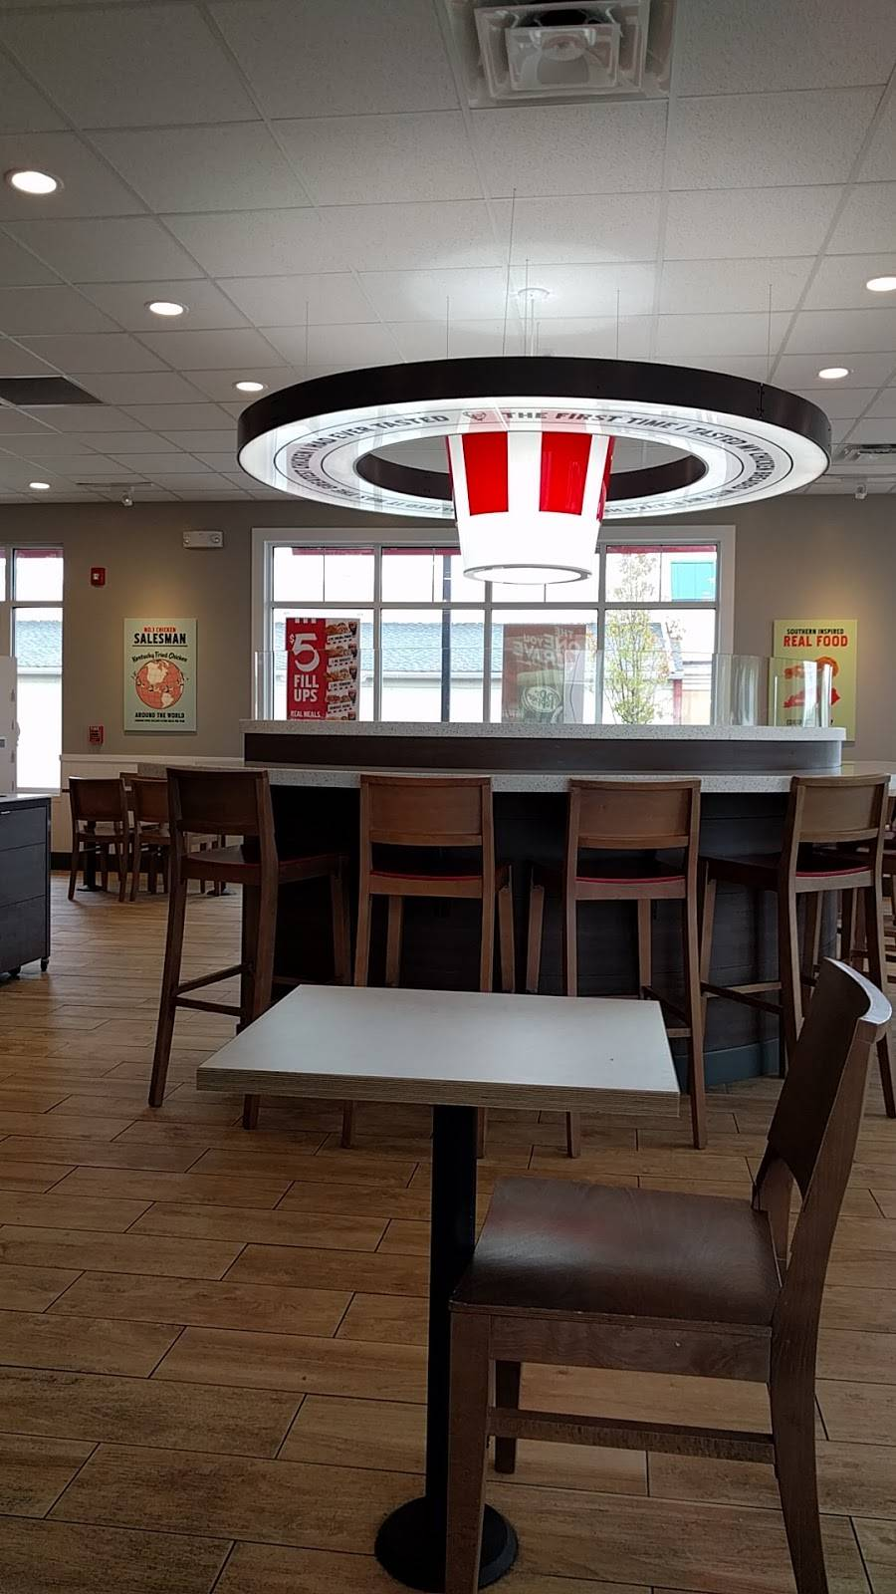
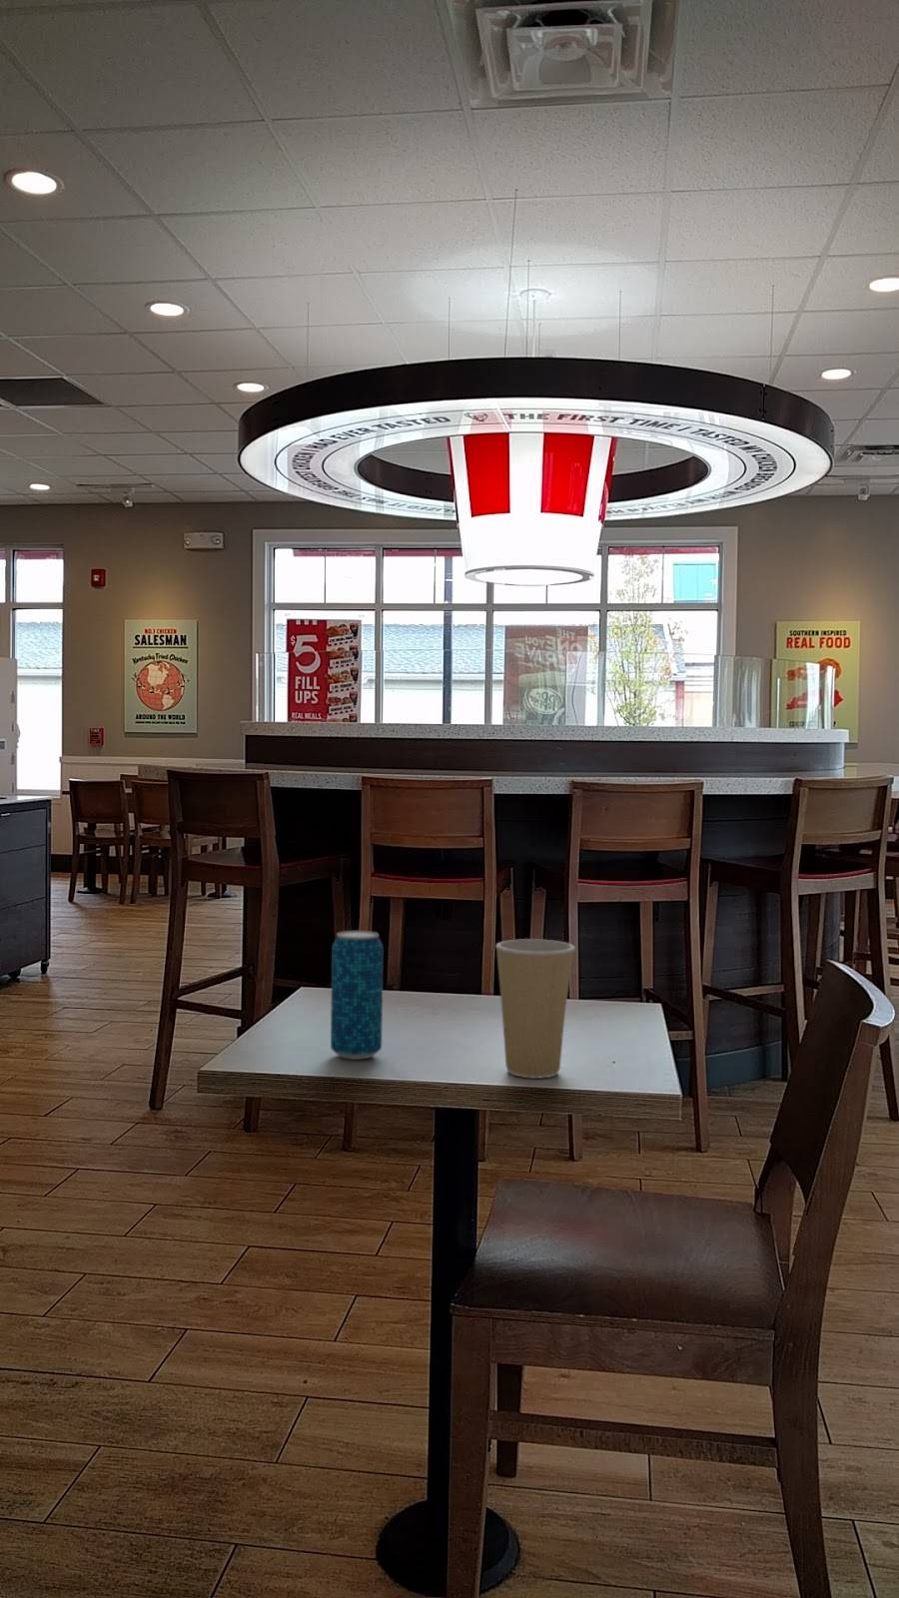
+ paper cup [494,937,576,1080]
+ beverage can [329,930,384,1060]
